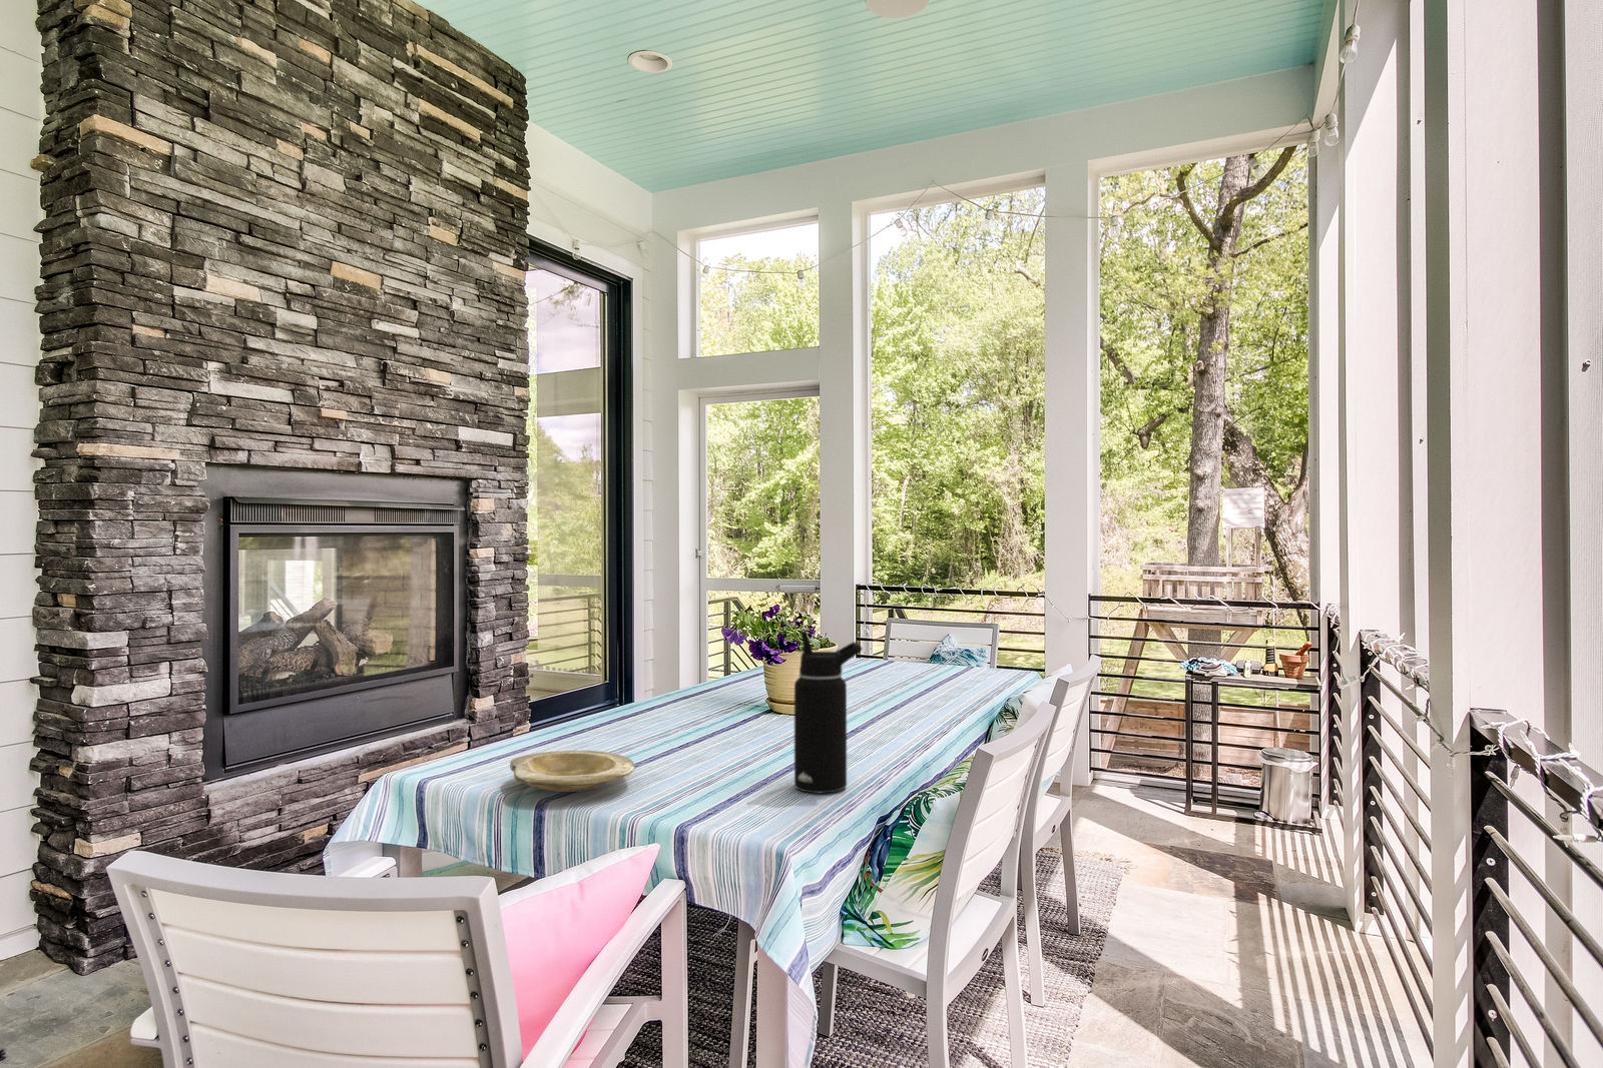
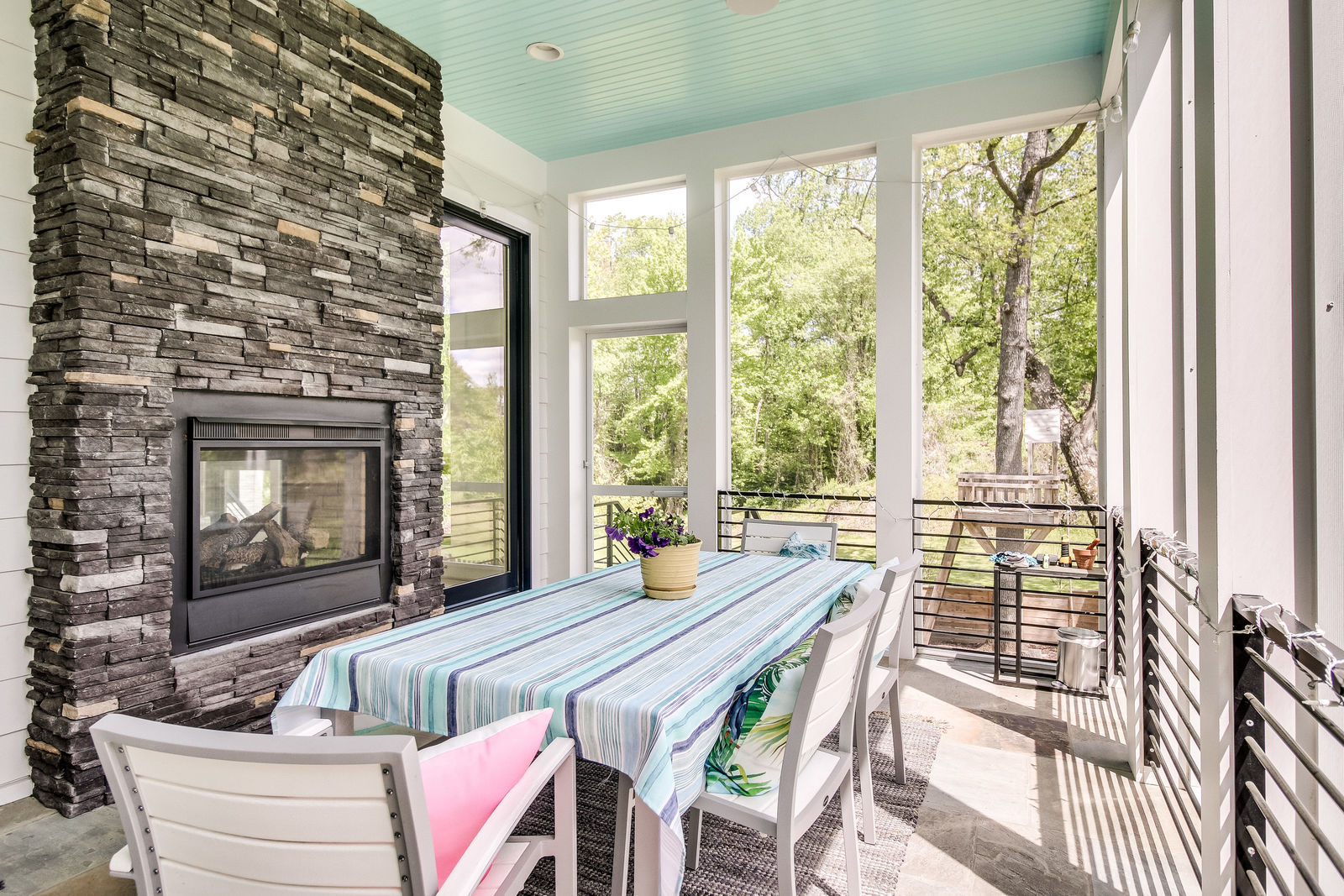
- plate [509,750,636,793]
- water bottle [793,629,864,794]
